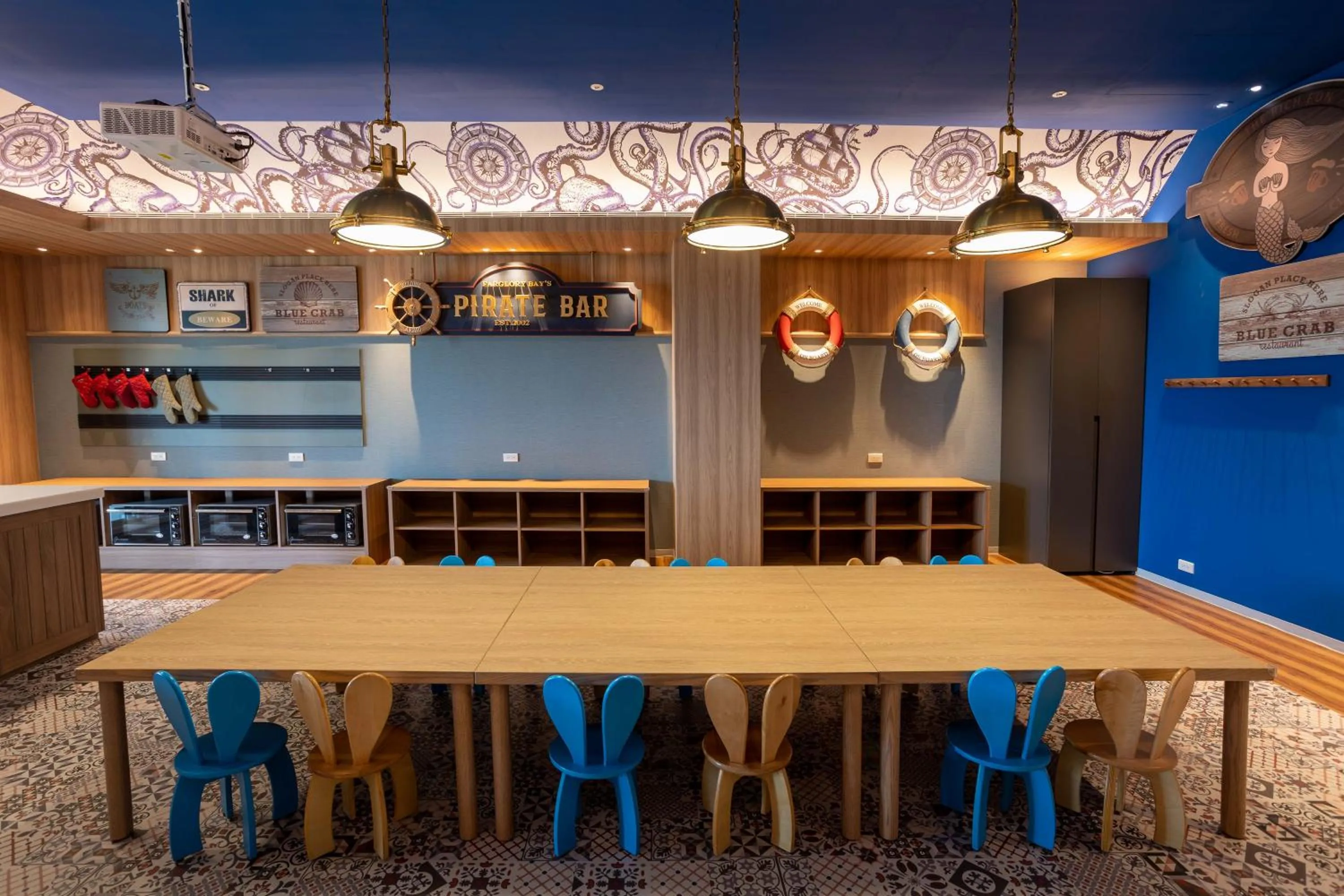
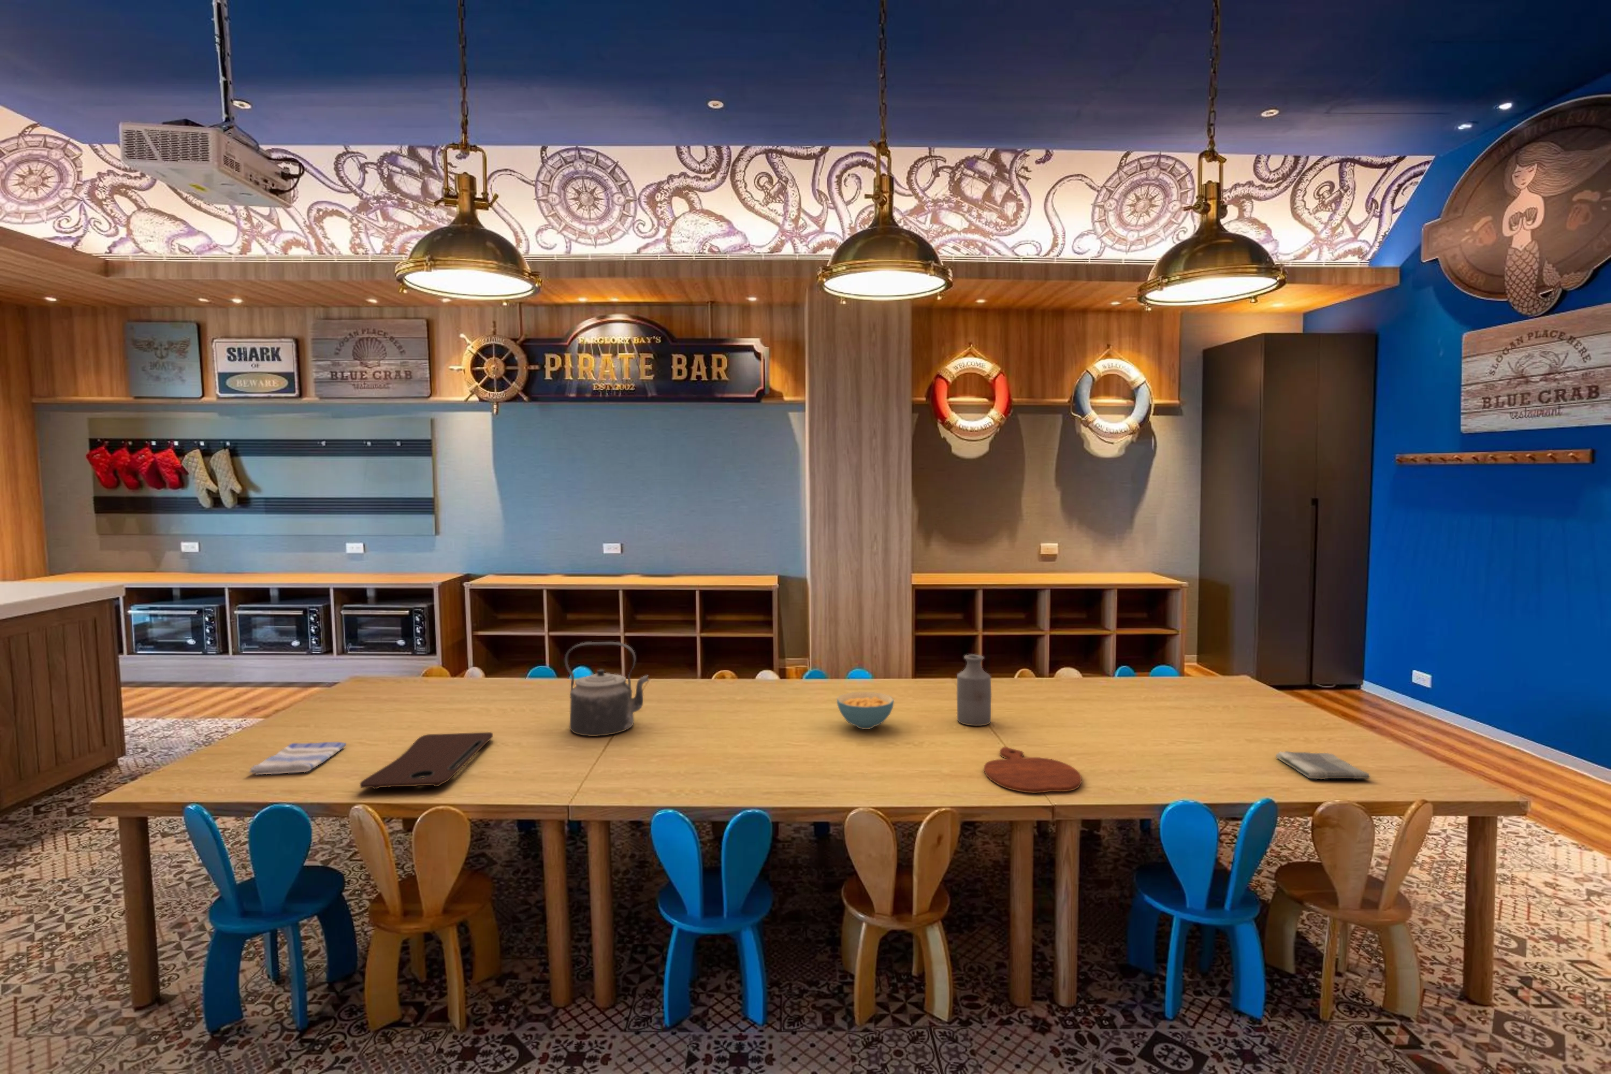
+ kettle [563,641,650,737]
+ bottle [957,653,991,726]
+ cereal bowl [837,692,894,730]
+ cutting board [983,747,1082,794]
+ dish towel [1275,750,1370,779]
+ dish towel [248,742,346,776]
+ cutting board [360,731,494,790]
